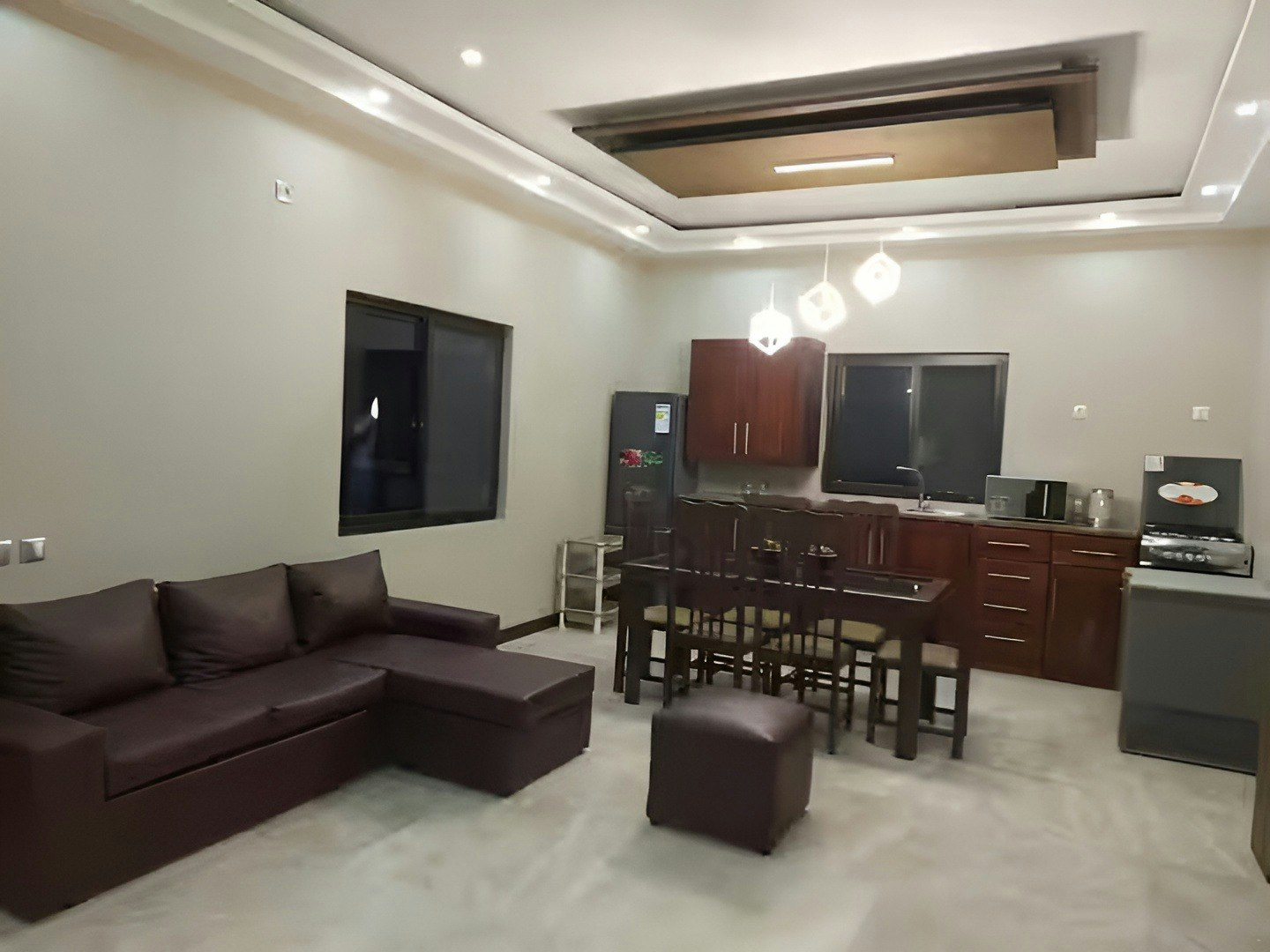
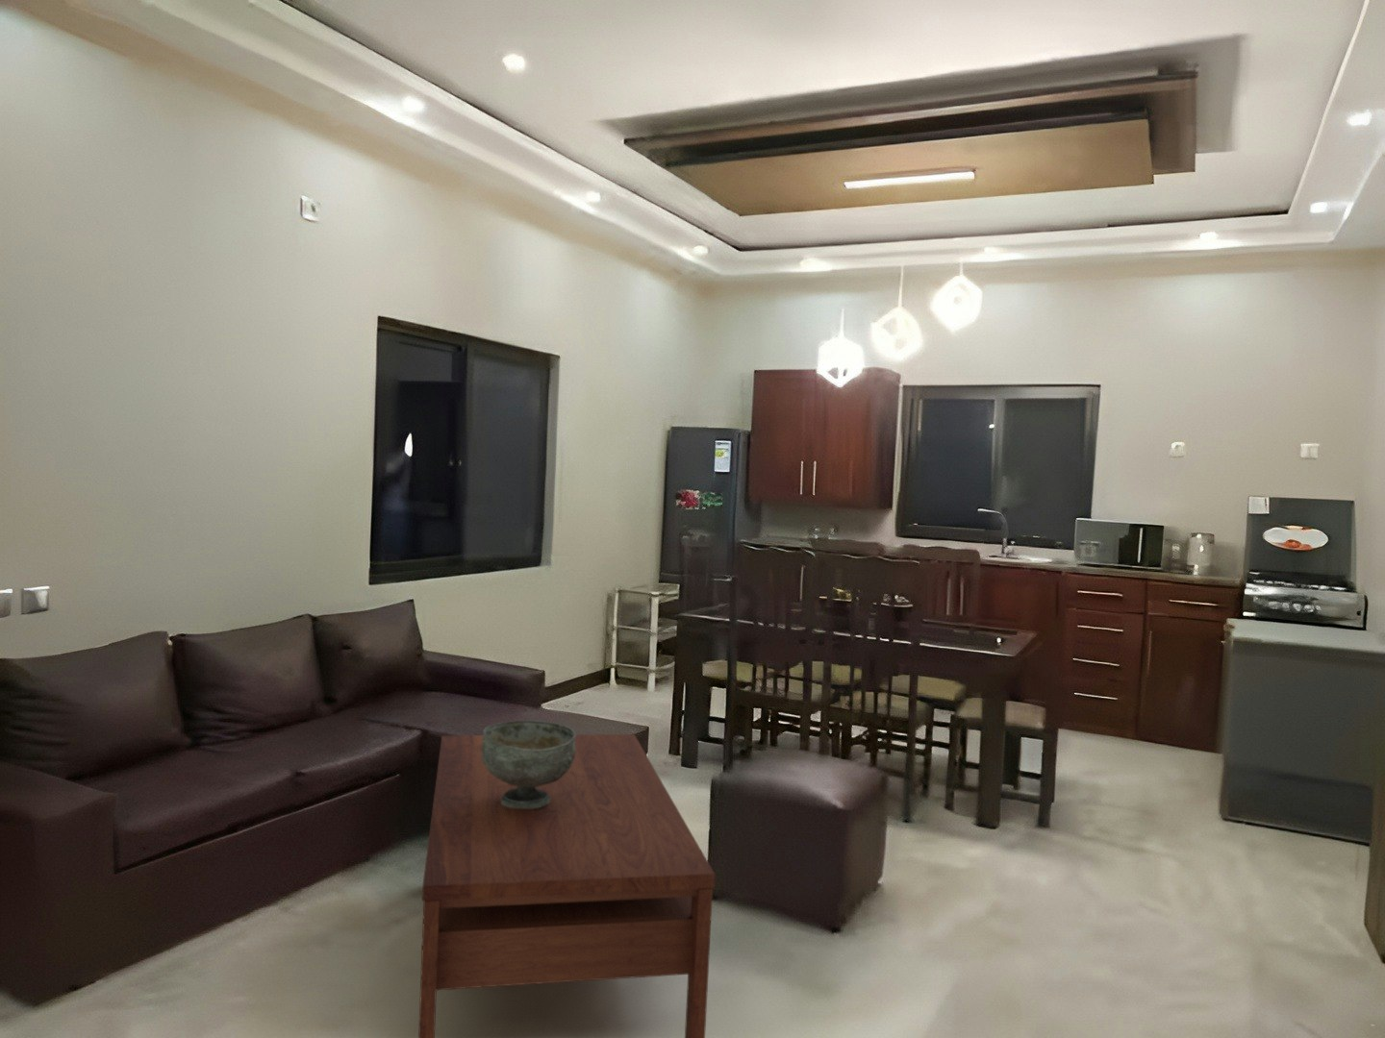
+ coffee table [418,734,715,1038]
+ decorative bowl [481,719,576,809]
